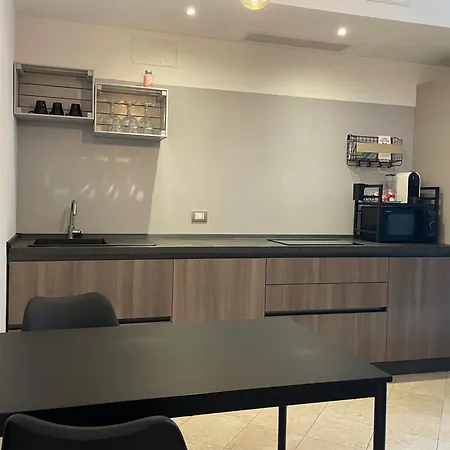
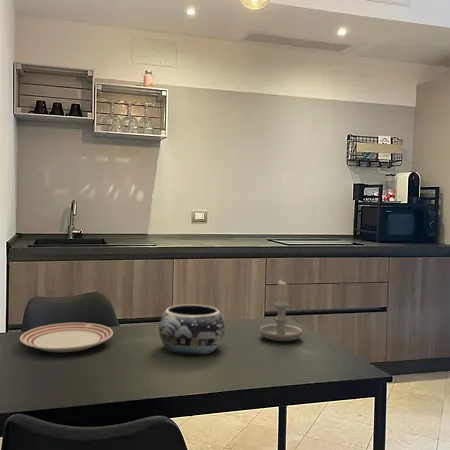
+ candle [259,279,303,342]
+ decorative bowl [158,303,226,356]
+ dinner plate [19,322,114,353]
